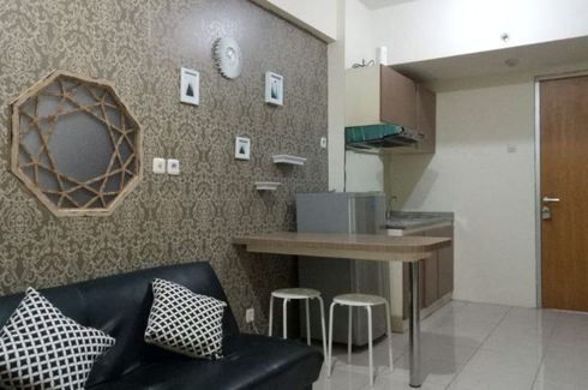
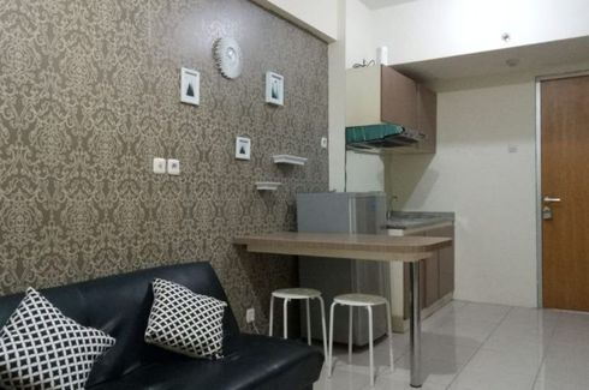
- home mirror [6,67,145,220]
